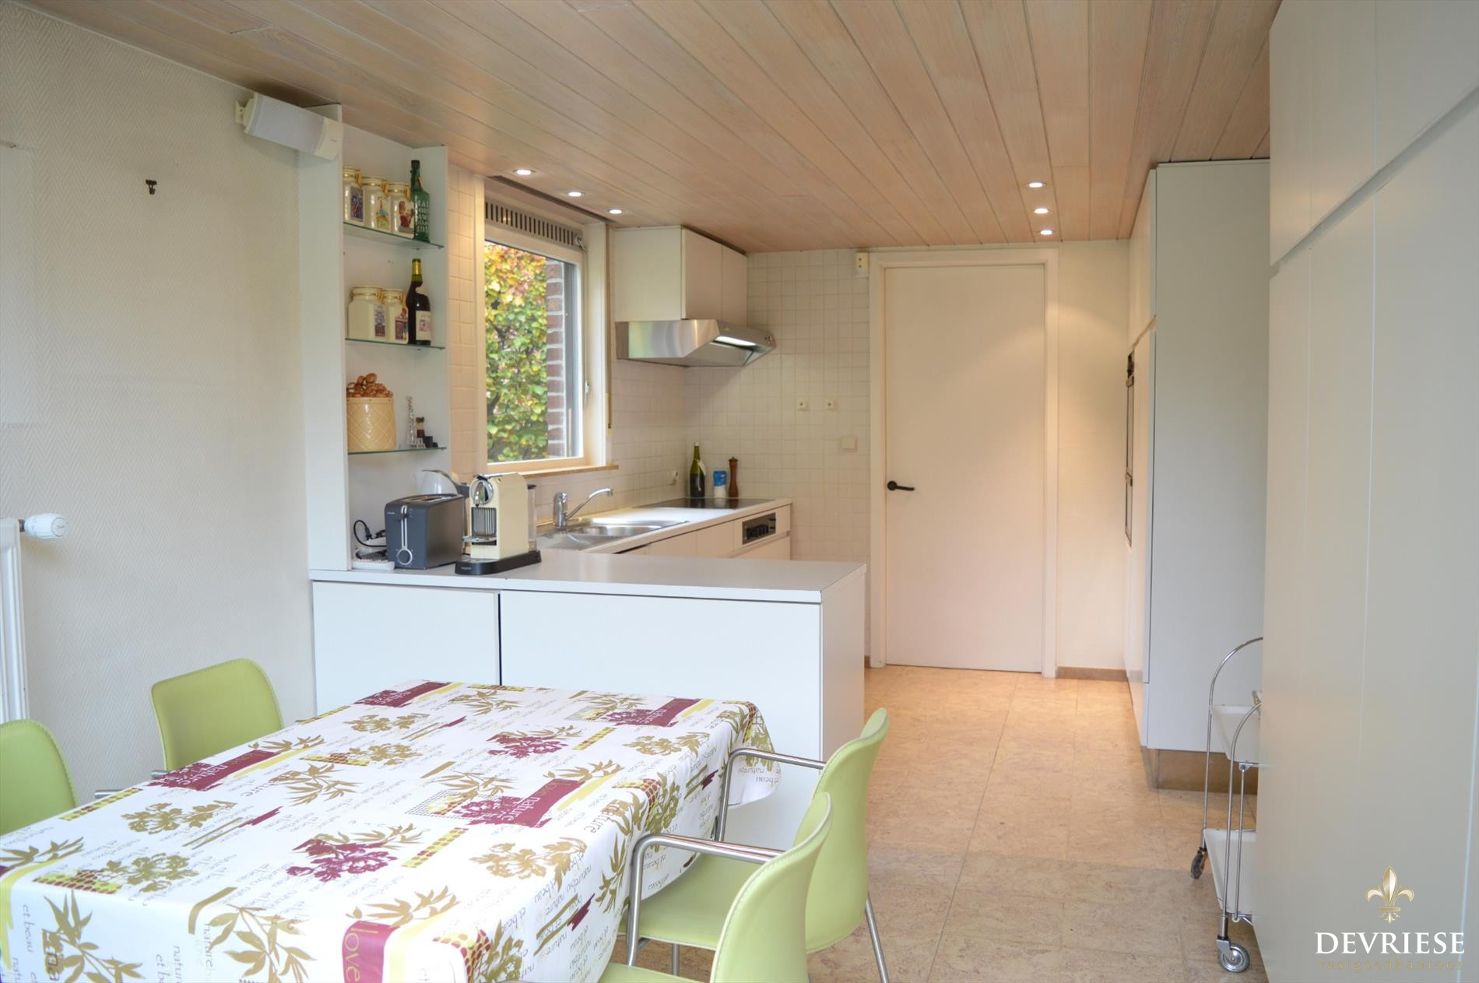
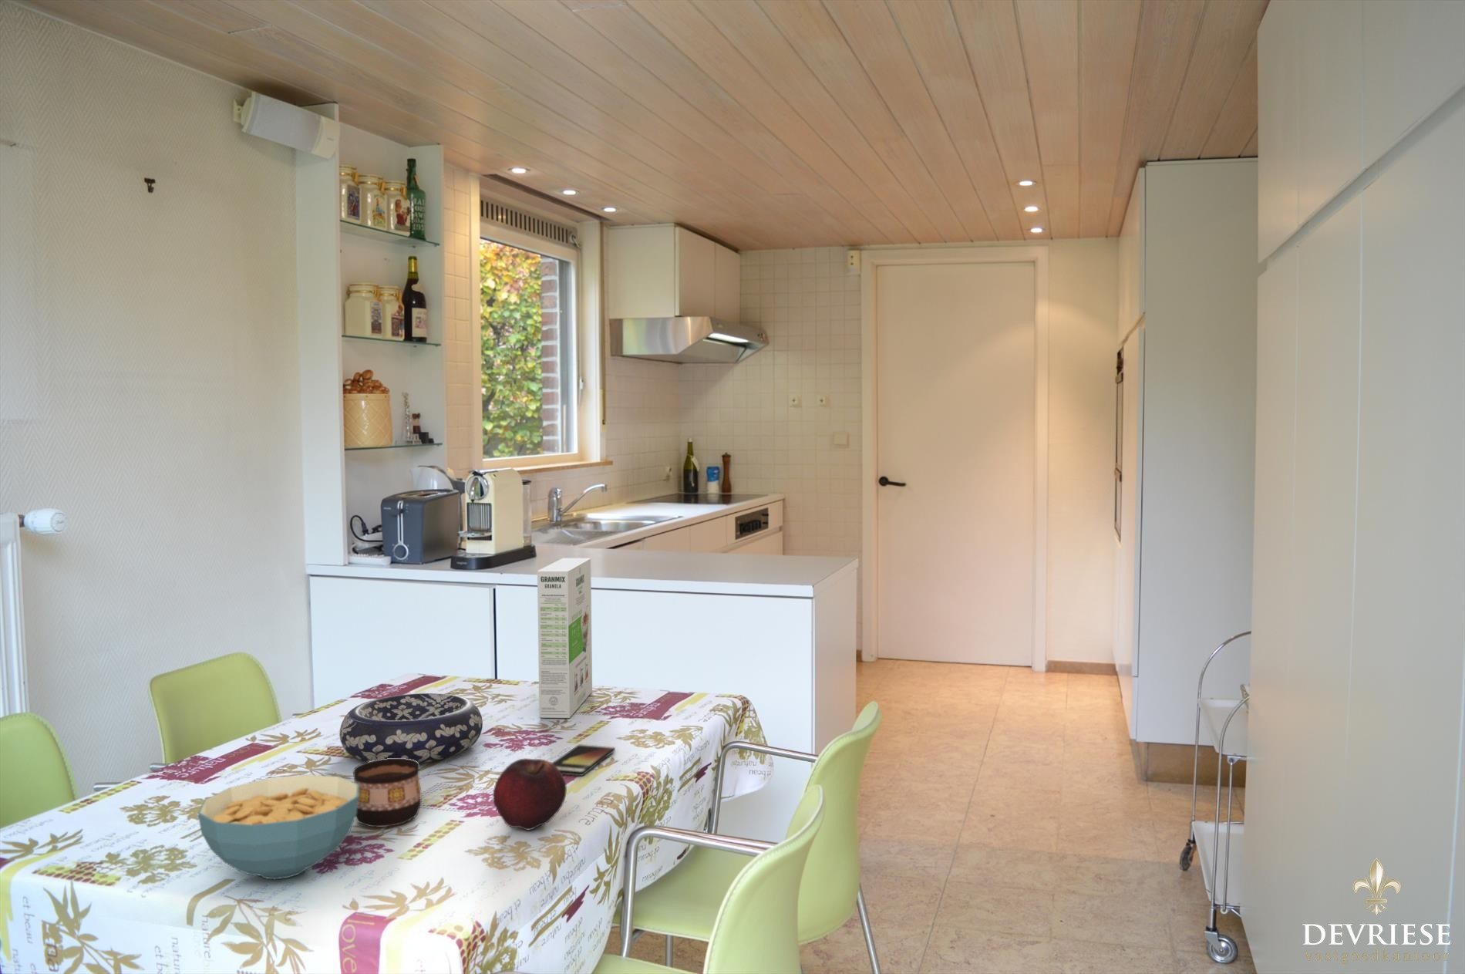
+ fruit [492,758,567,831]
+ cup [352,758,422,828]
+ cereal box [537,558,593,719]
+ smartphone [552,744,616,776]
+ cereal bowl [198,774,359,879]
+ decorative bowl [338,692,484,763]
